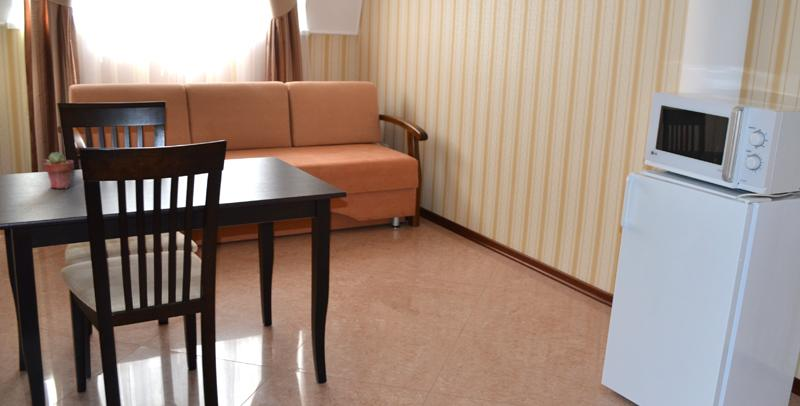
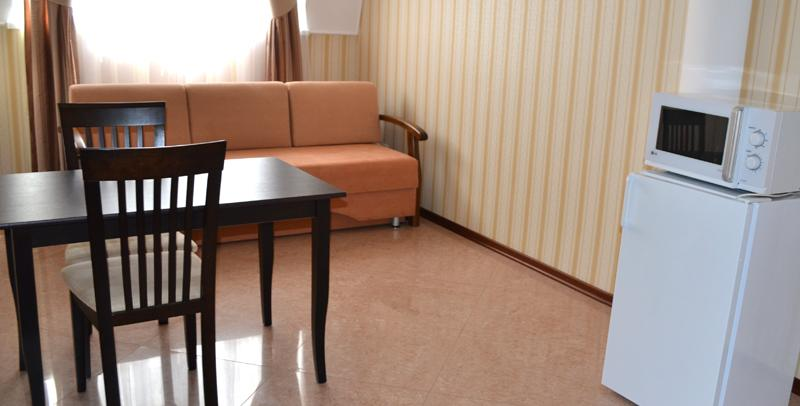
- potted succulent [43,151,75,190]
